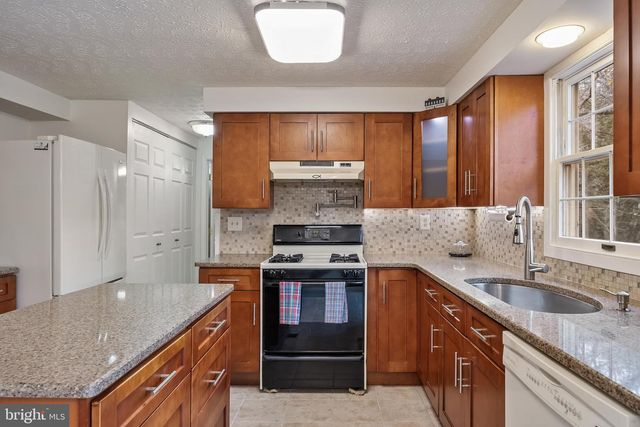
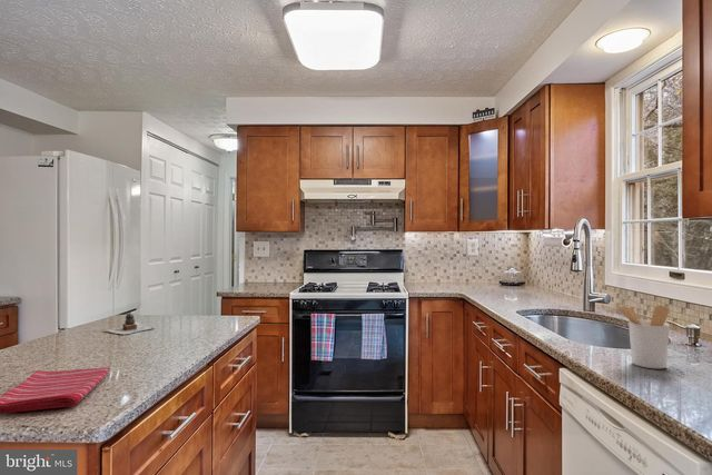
+ utensil holder [612,303,671,369]
+ teapot [103,311,156,335]
+ dish towel [0,366,111,415]
